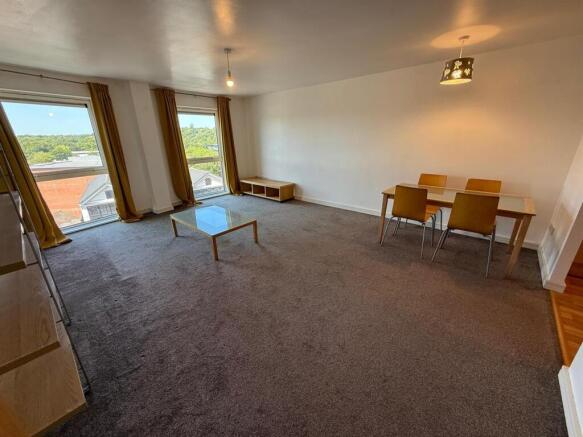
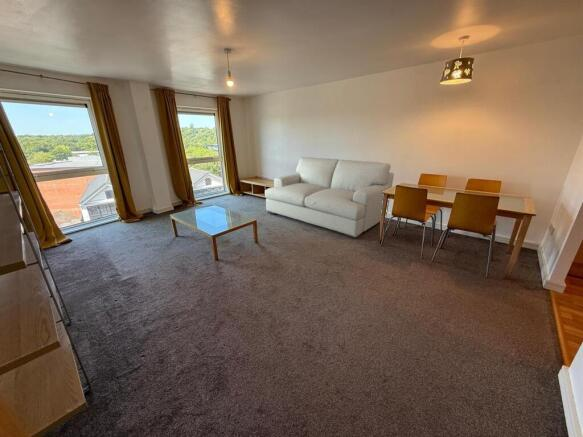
+ sofa [264,156,395,240]
